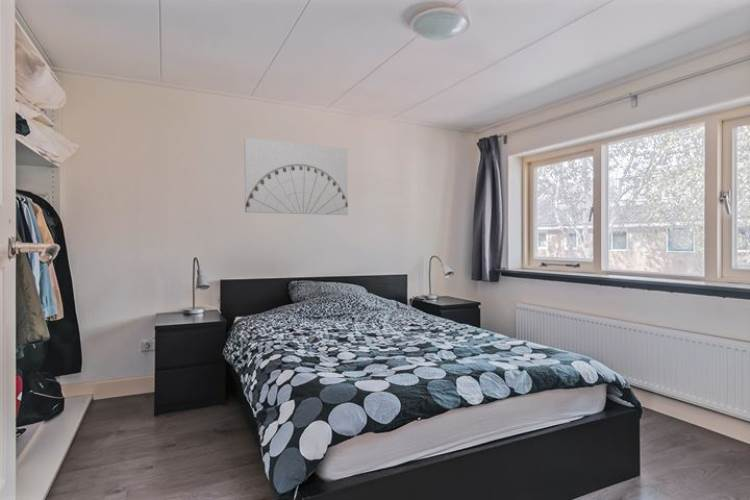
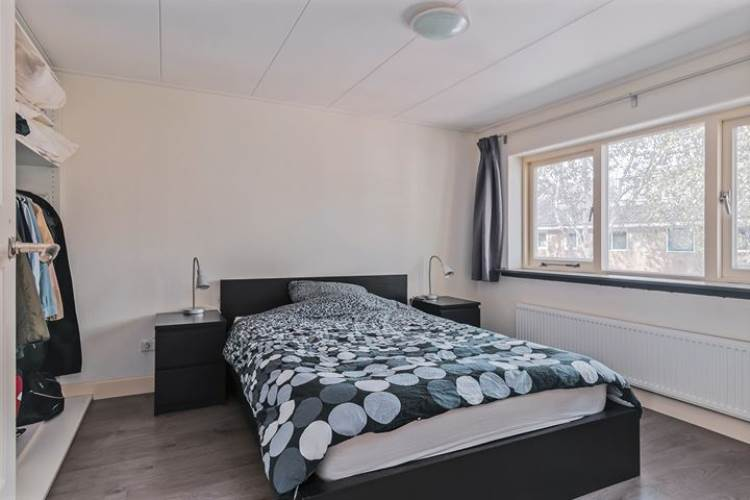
- wall art [243,137,349,216]
